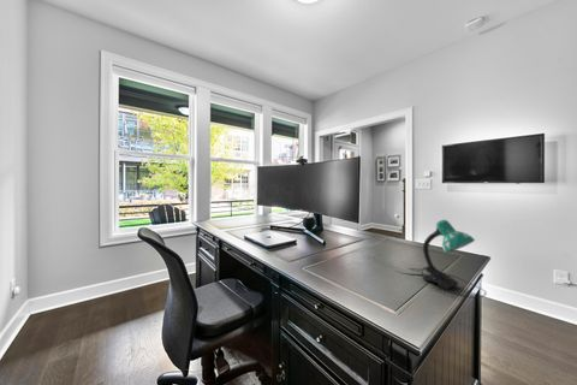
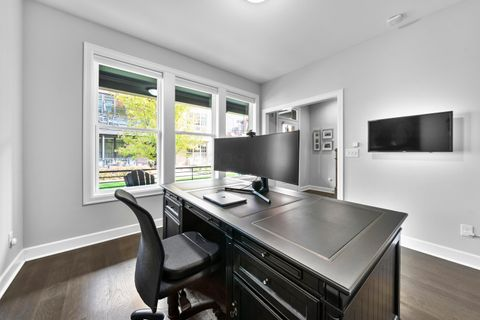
- desk lamp [394,219,488,300]
